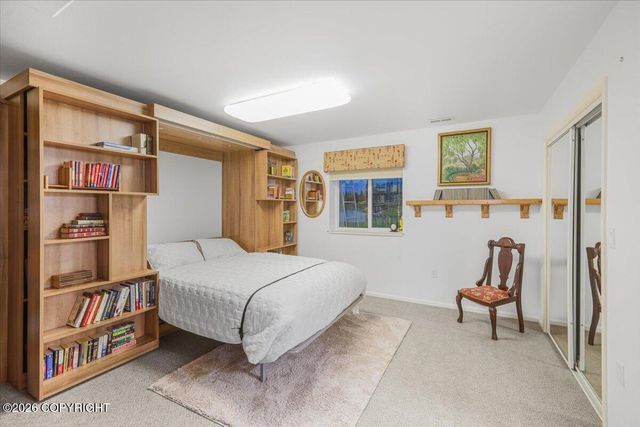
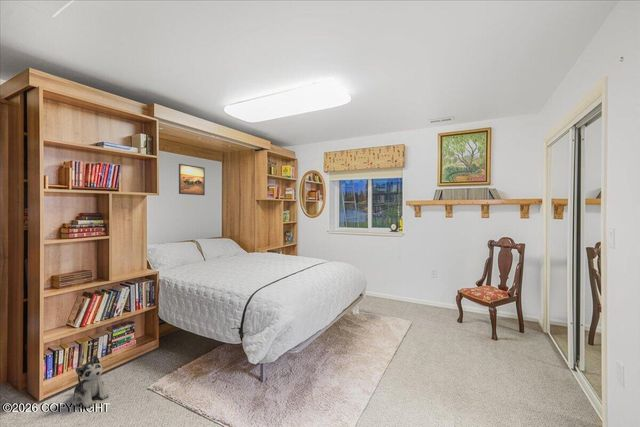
+ plush toy [71,354,110,409]
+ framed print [178,163,206,196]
